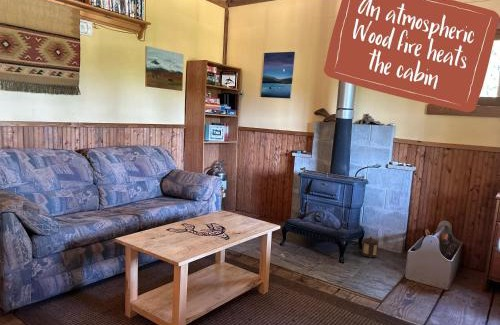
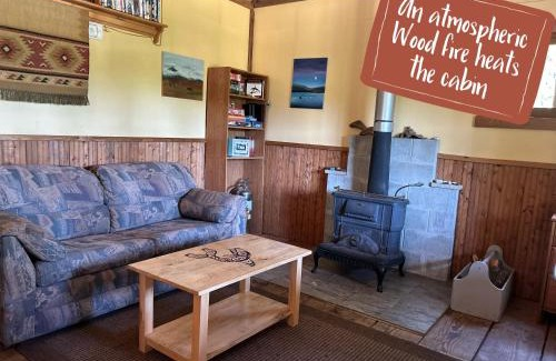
- lantern [361,235,379,259]
